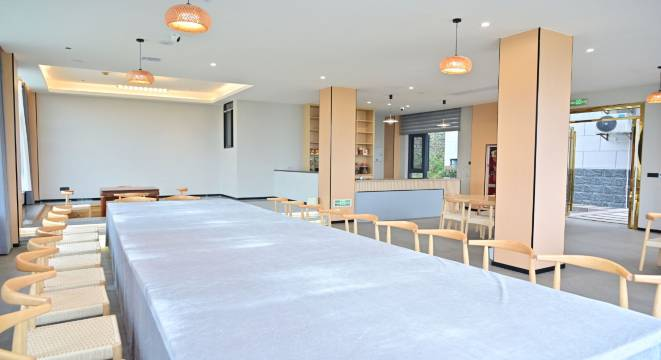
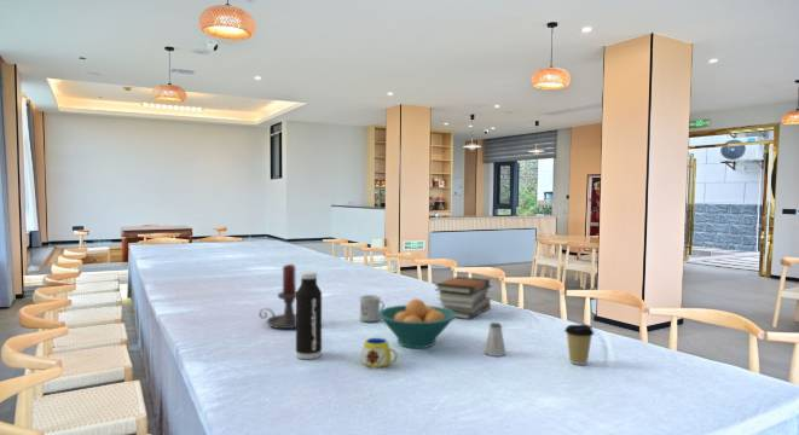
+ mug [360,337,399,372]
+ mug [358,294,386,323]
+ coffee cup [563,323,595,366]
+ water bottle [295,271,323,360]
+ candle holder [257,263,297,330]
+ saltshaker [484,321,506,358]
+ book stack [434,276,493,320]
+ fruit bowl [378,297,456,349]
